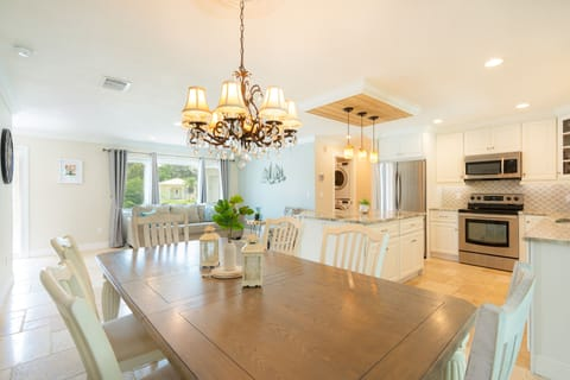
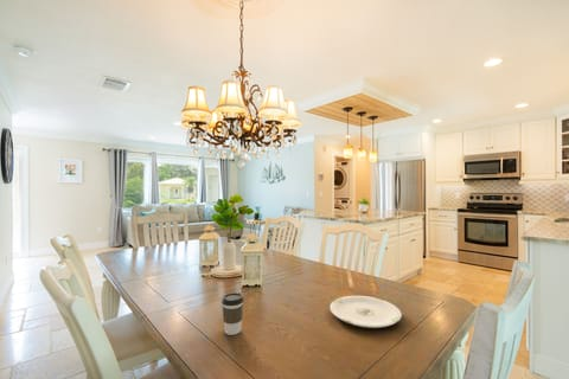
+ coffee cup [220,291,245,336]
+ plate [328,295,403,329]
